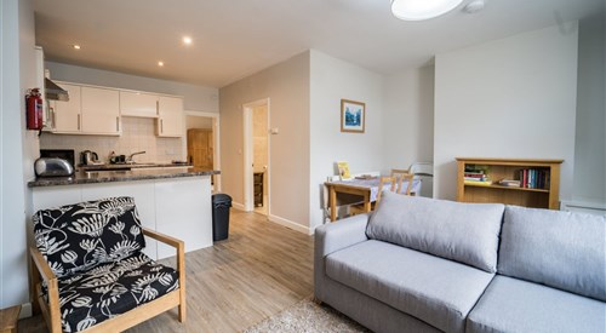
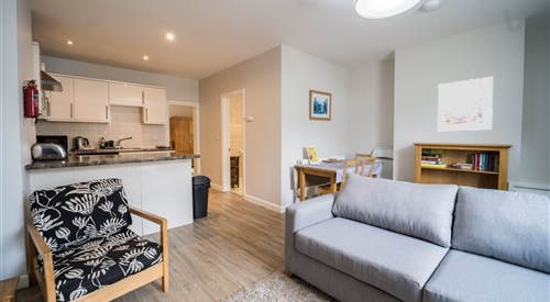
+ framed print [437,76,494,132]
